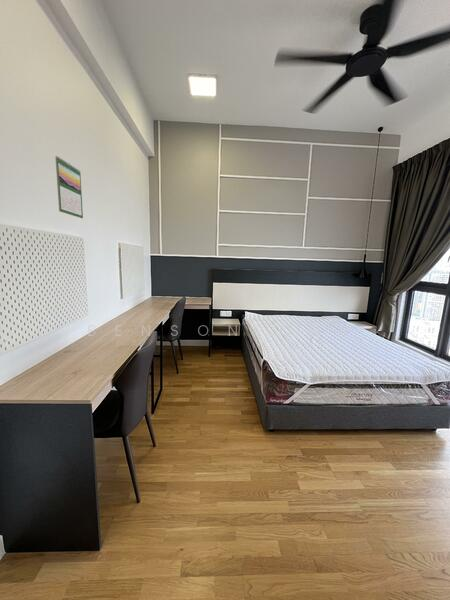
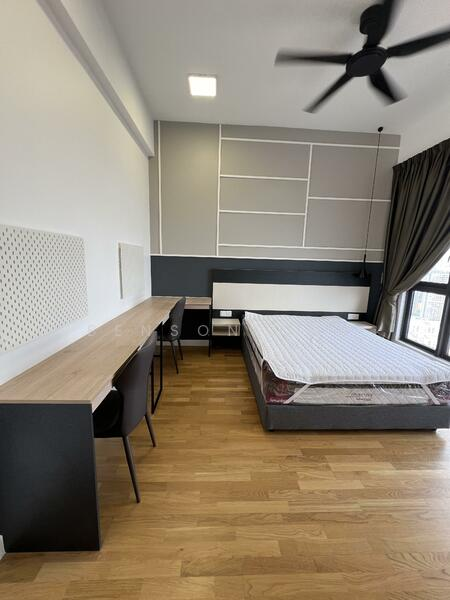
- calendar [54,155,84,219]
